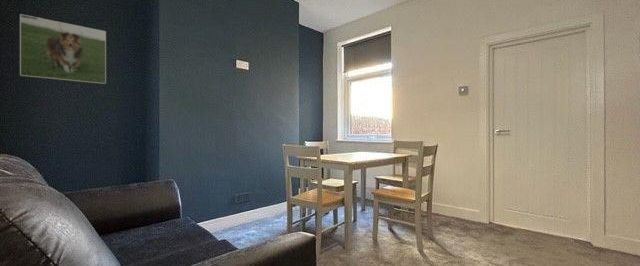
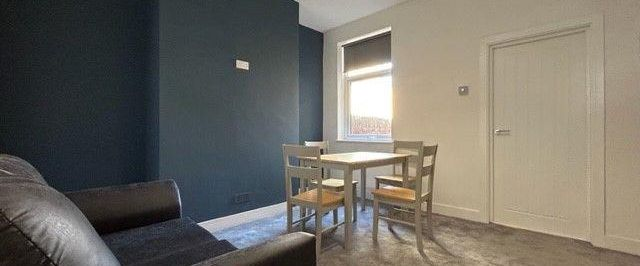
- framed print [19,13,107,85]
